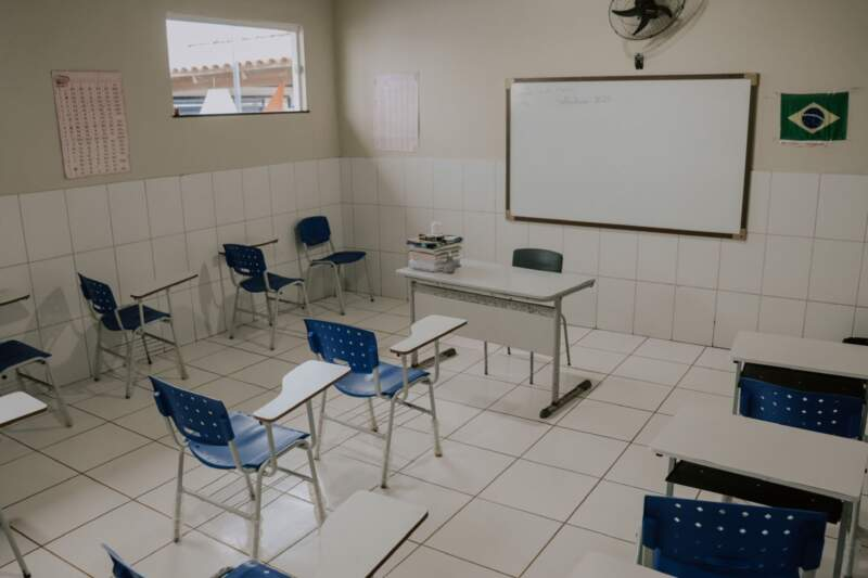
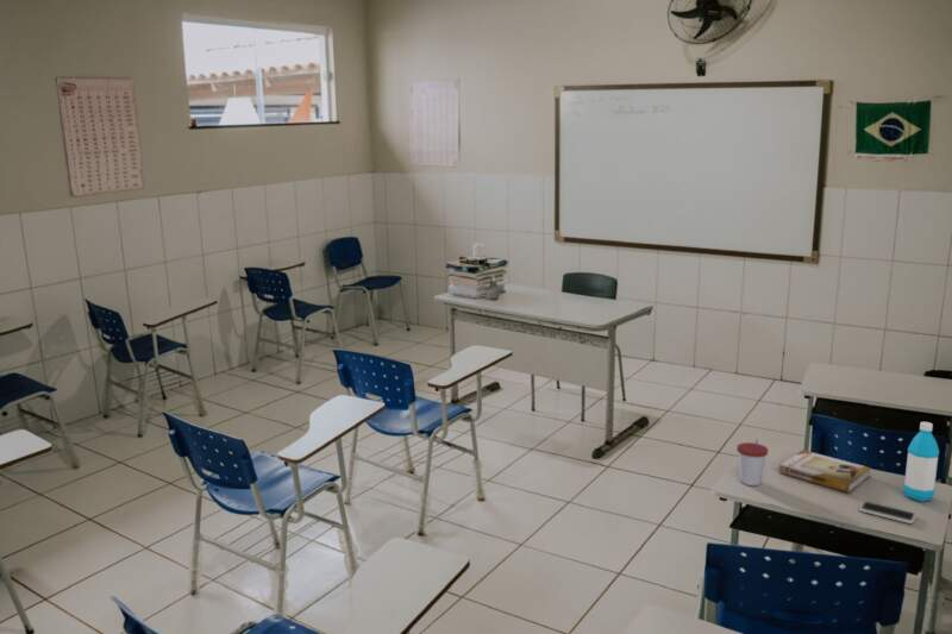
+ book [777,448,872,494]
+ water bottle [902,421,940,503]
+ cup [735,438,770,487]
+ smartphone [858,501,917,525]
